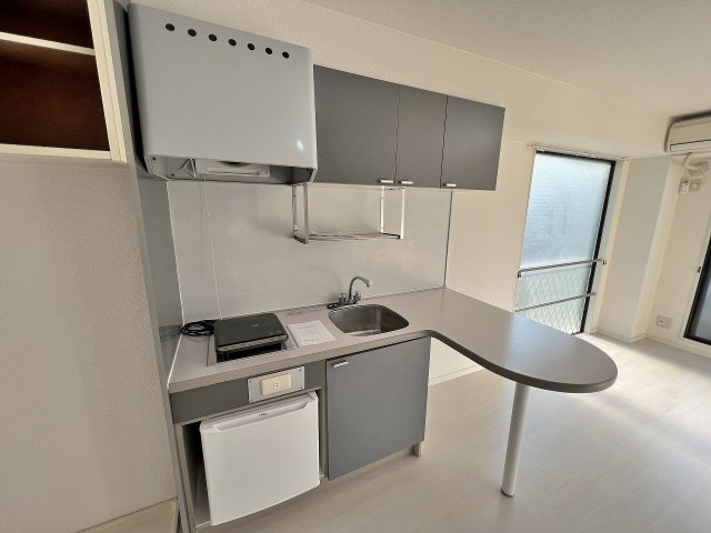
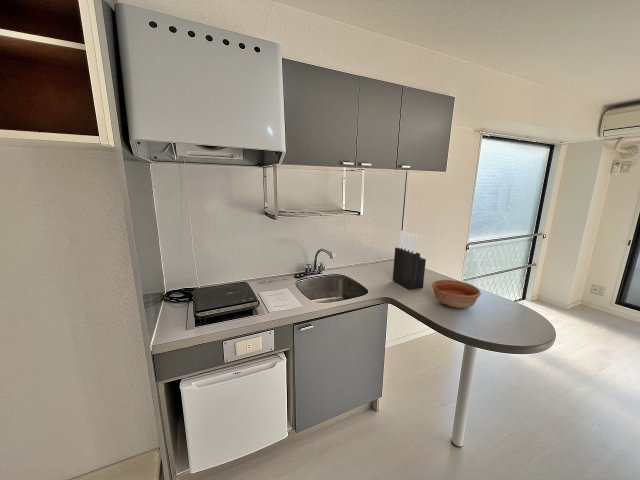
+ bowl [431,279,482,309]
+ knife block [392,230,427,291]
